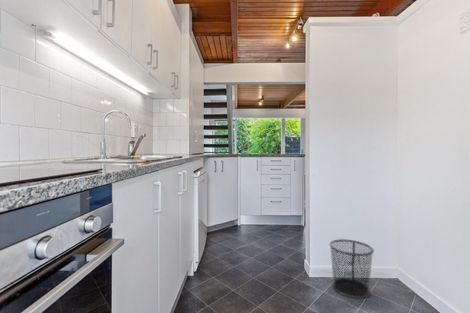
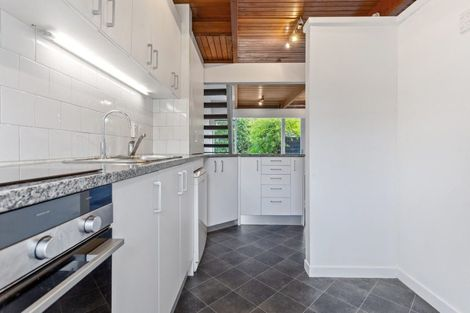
- waste bin [328,238,375,299]
